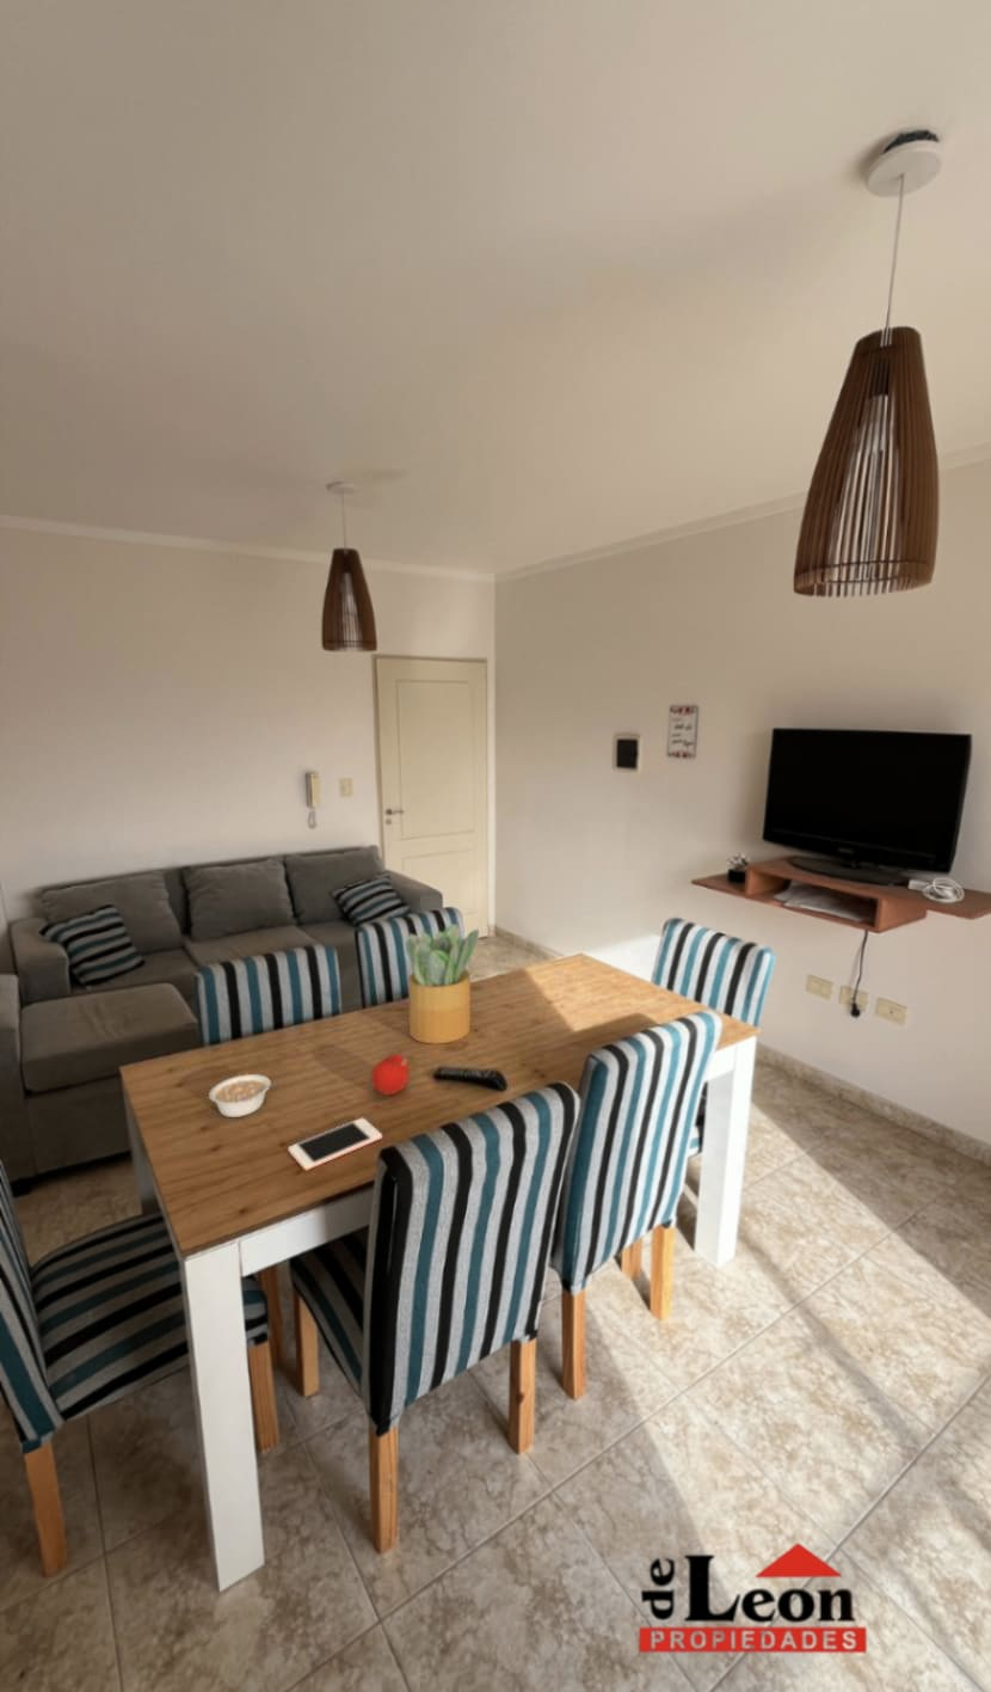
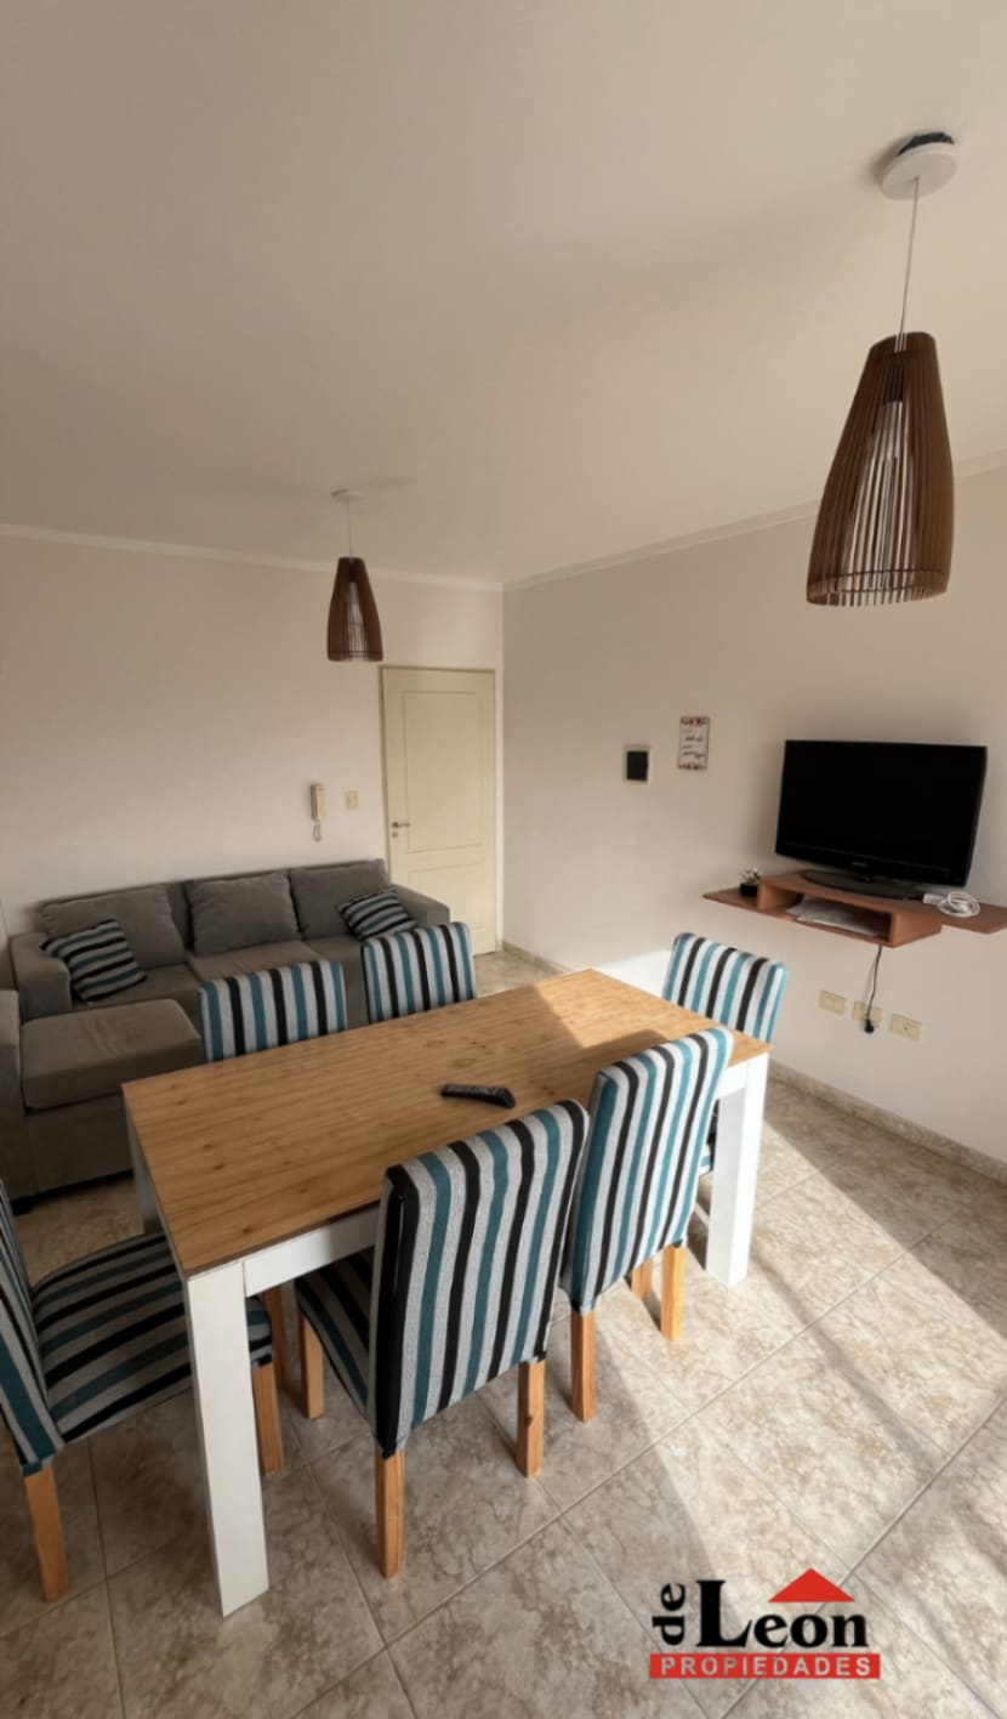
- cell phone [288,1117,383,1171]
- legume [208,1073,283,1118]
- fruit [370,1050,411,1096]
- potted plant [405,922,480,1046]
